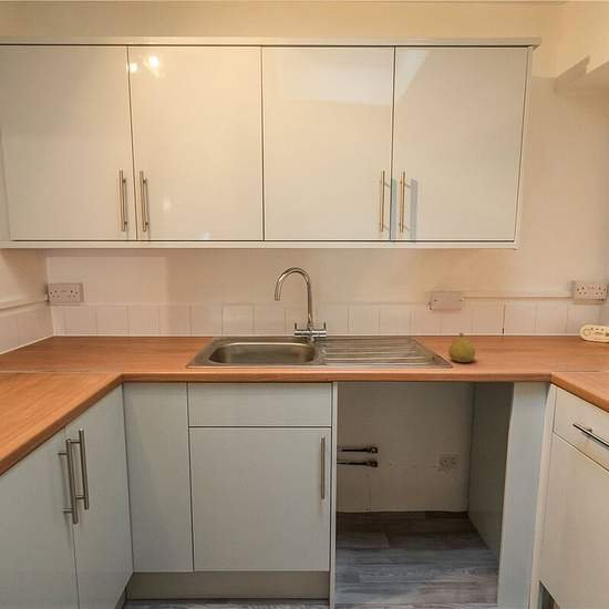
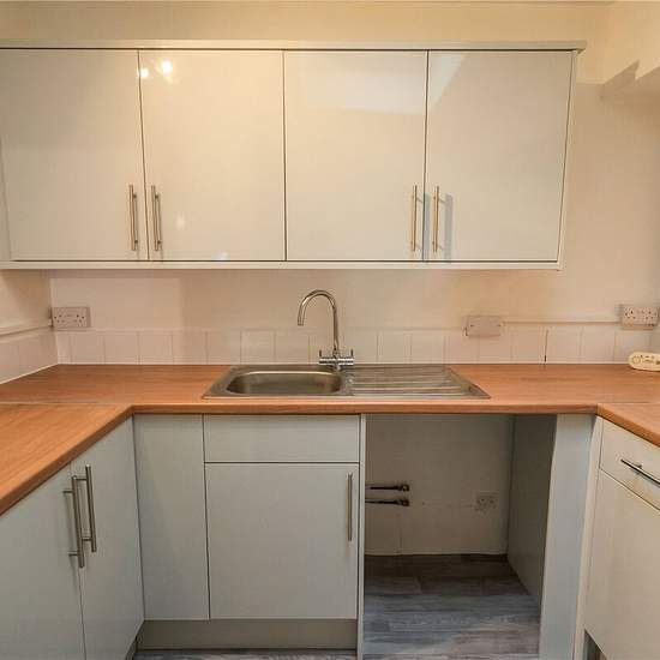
- fruit [447,332,476,363]
